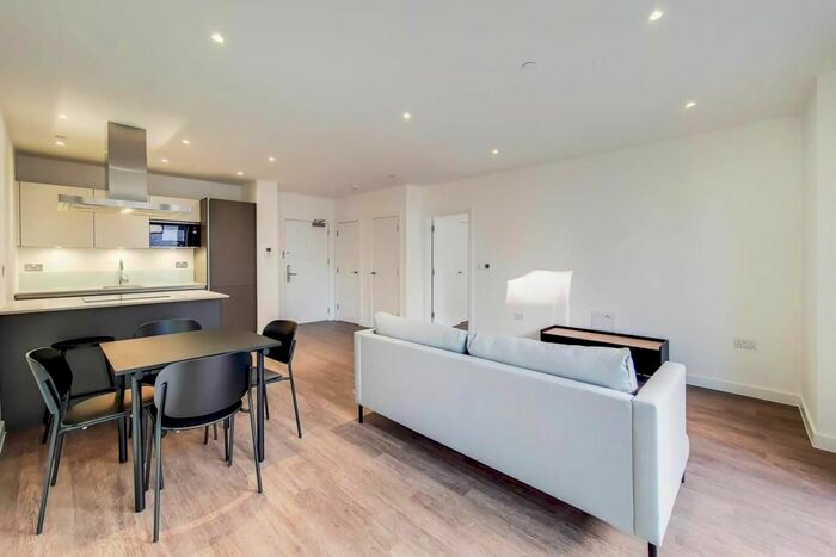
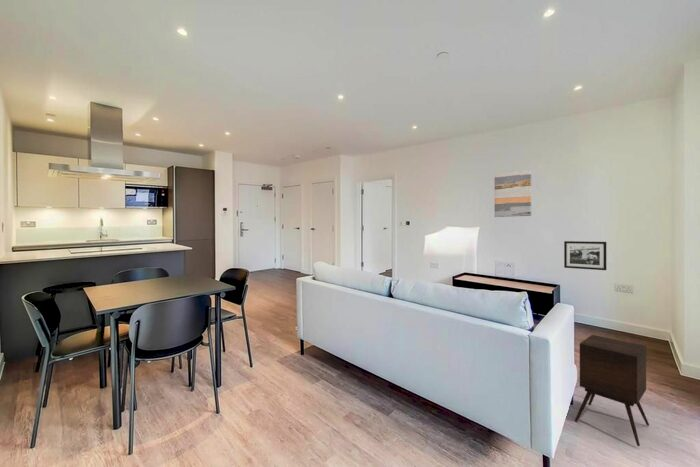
+ wall art [493,169,532,218]
+ picture frame [563,240,607,271]
+ side table [574,334,650,447]
